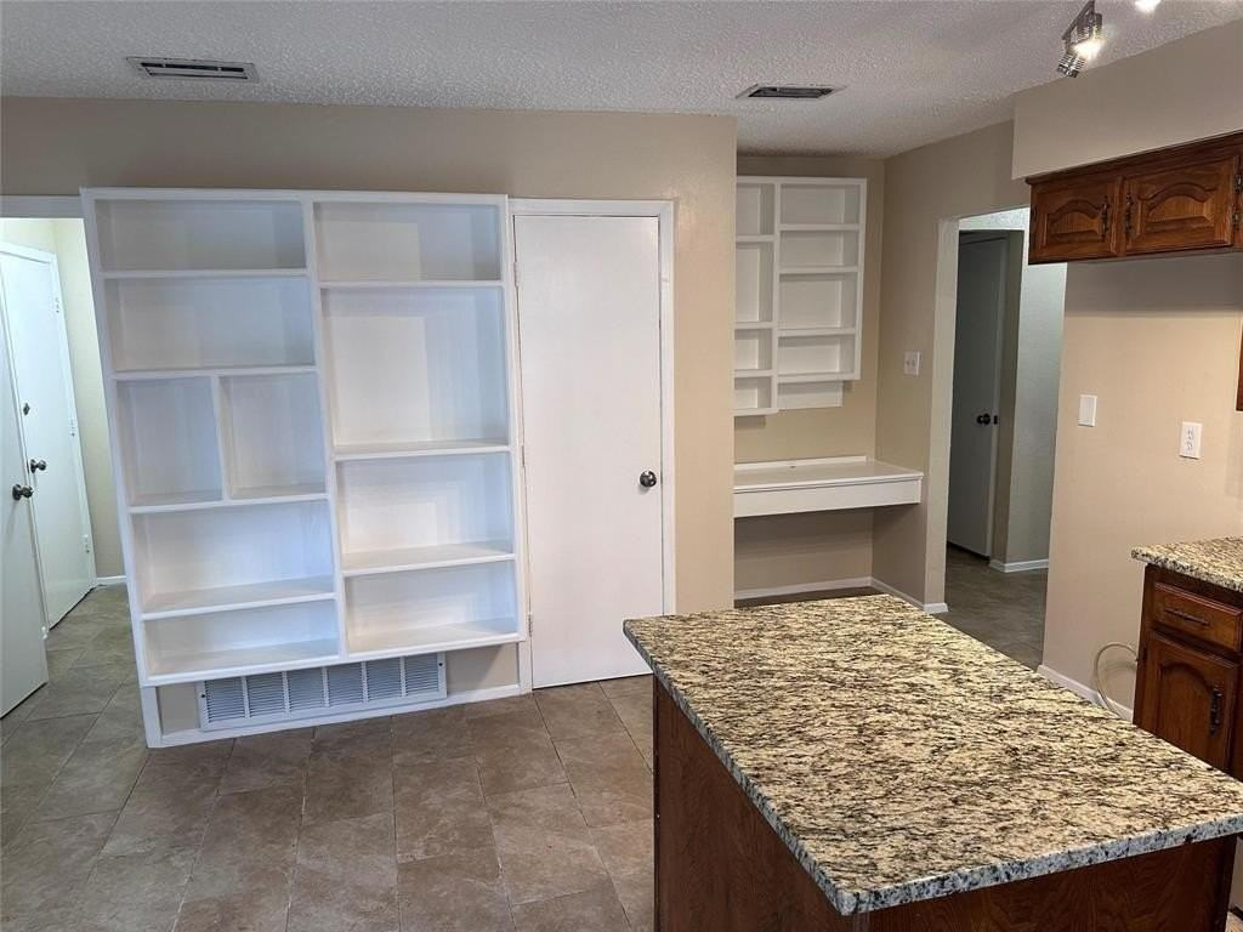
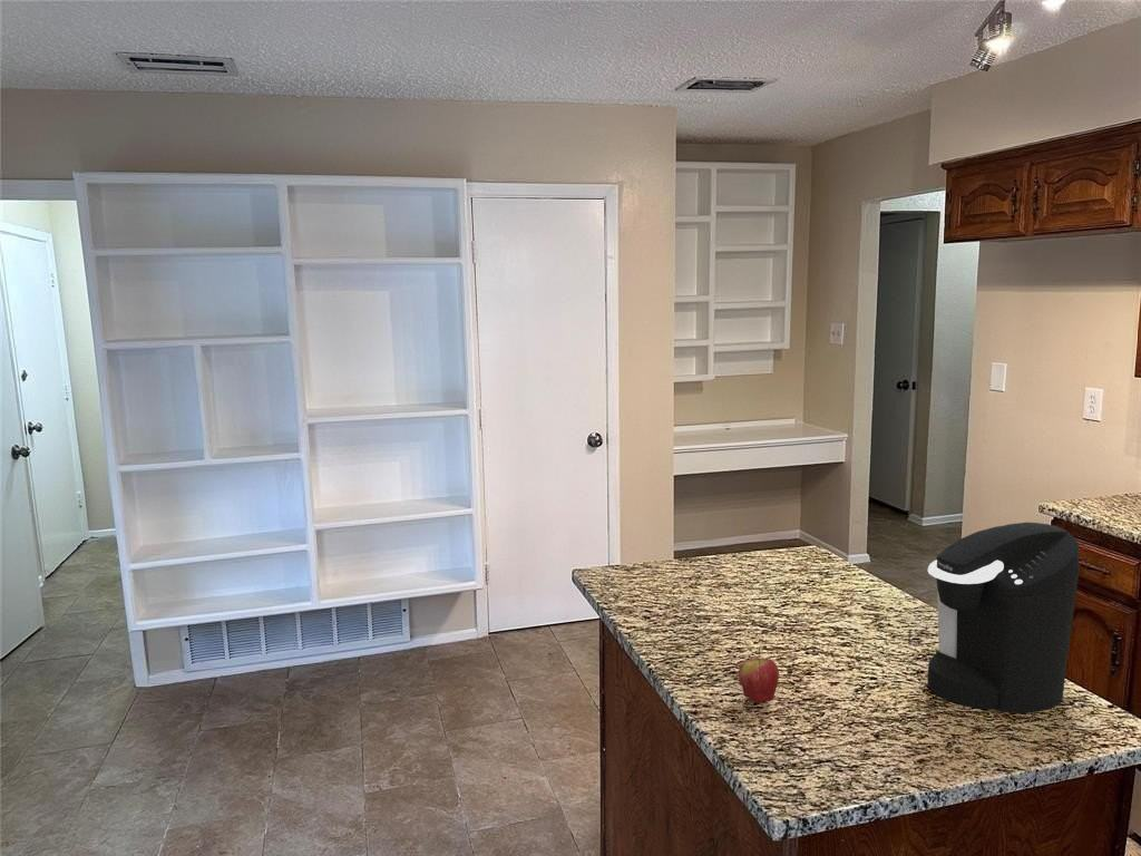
+ coffee maker [926,522,1081,714]
+ fruit [738,640,780,704]
